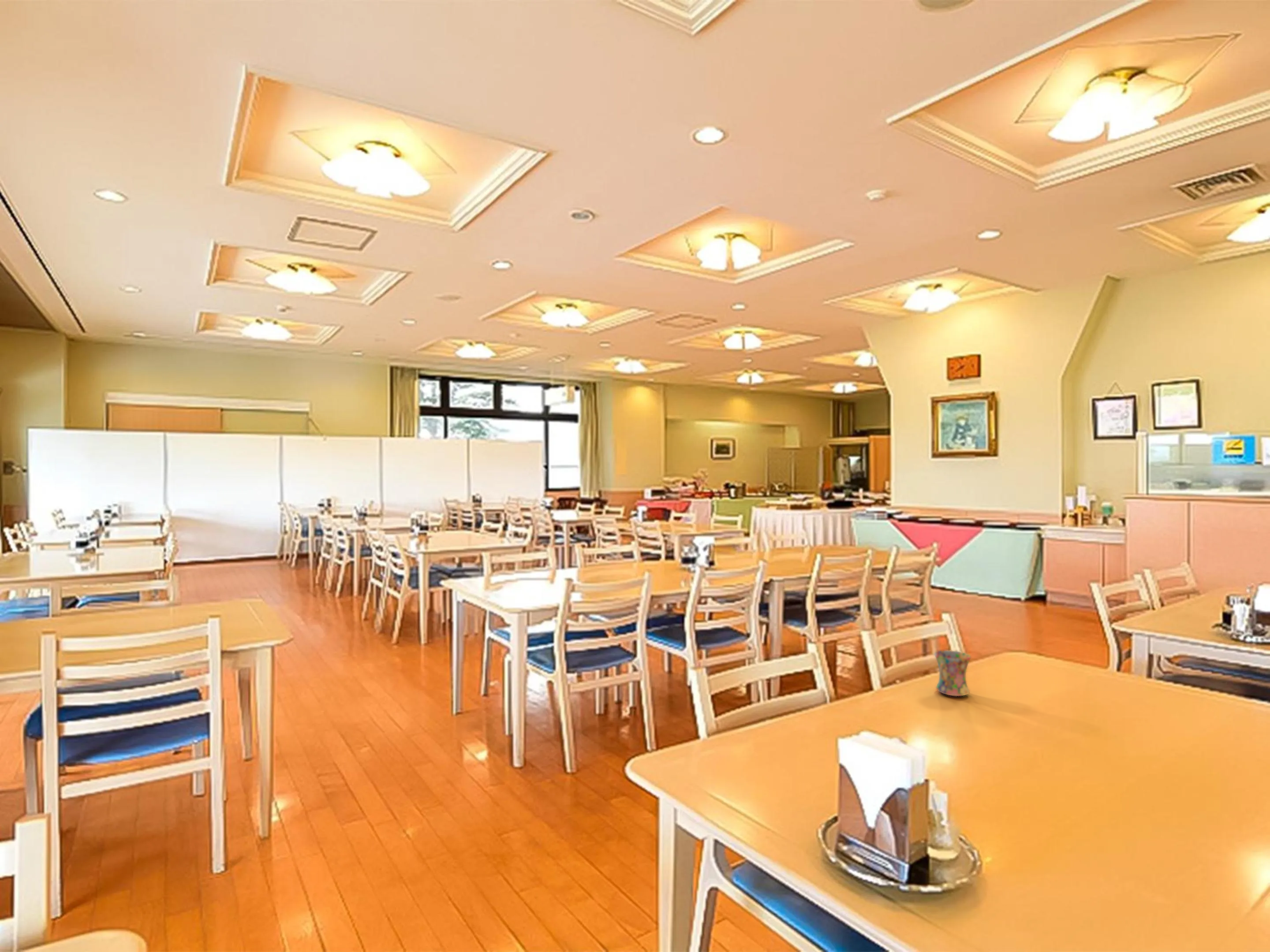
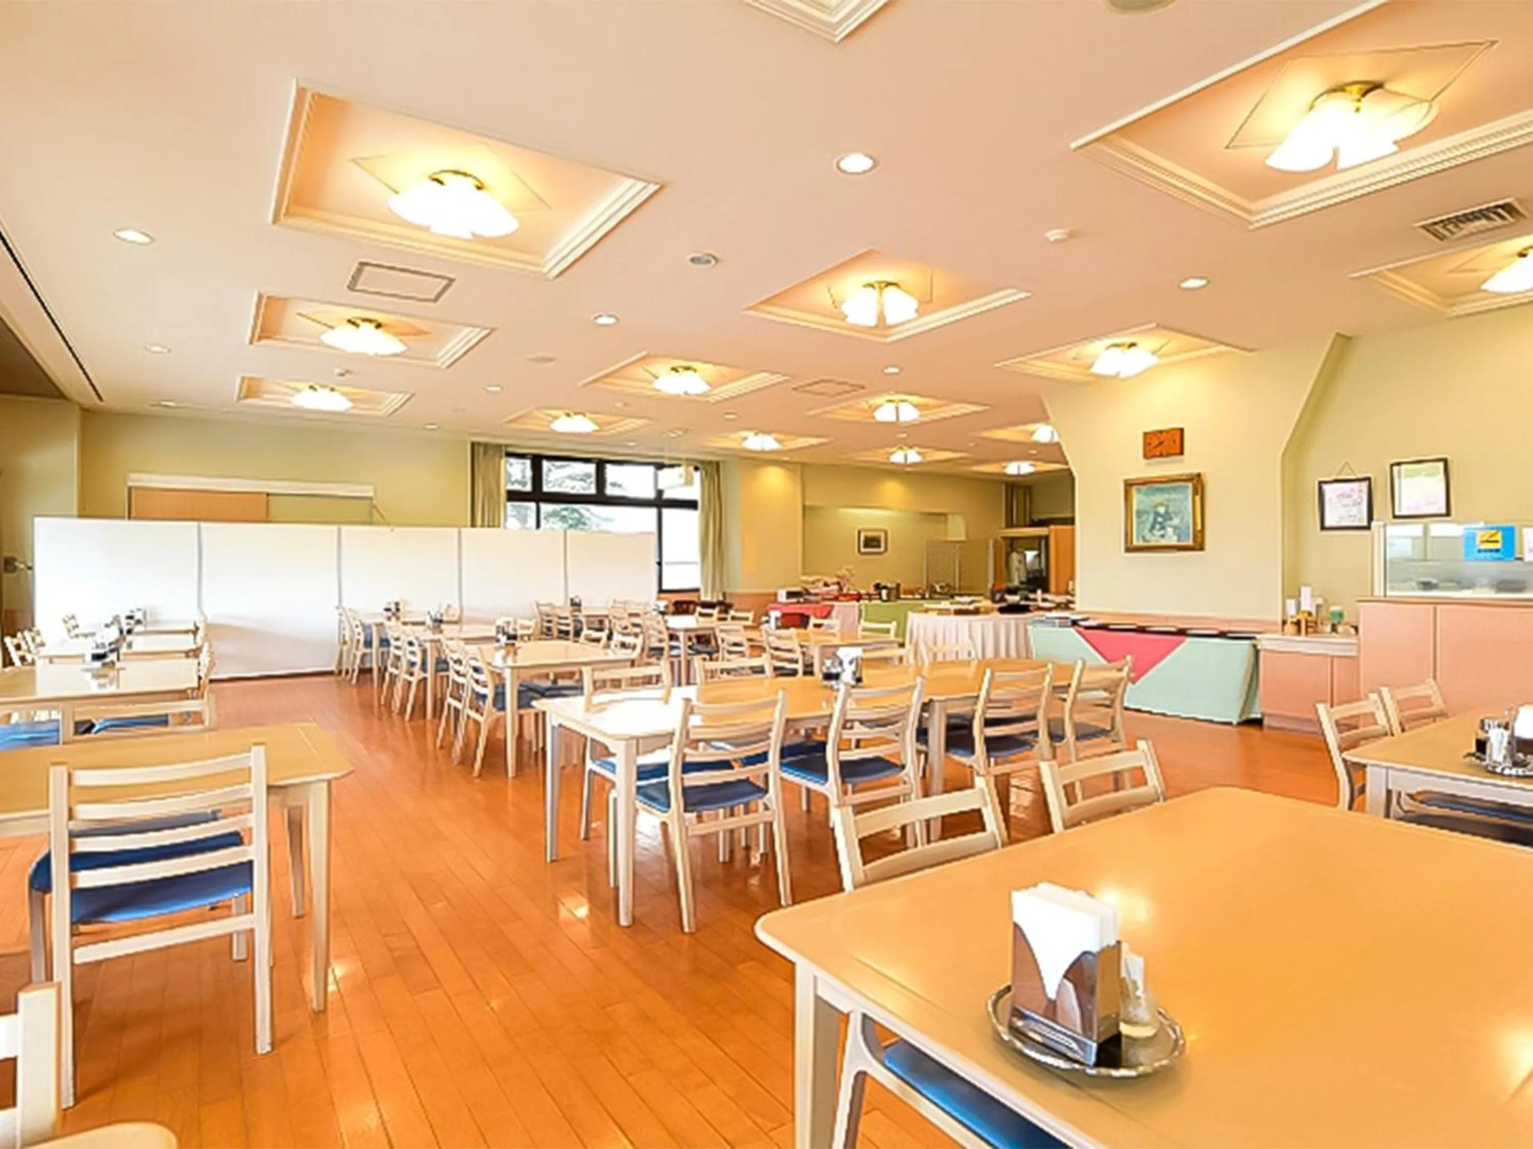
- mug [934,650,971,696]
